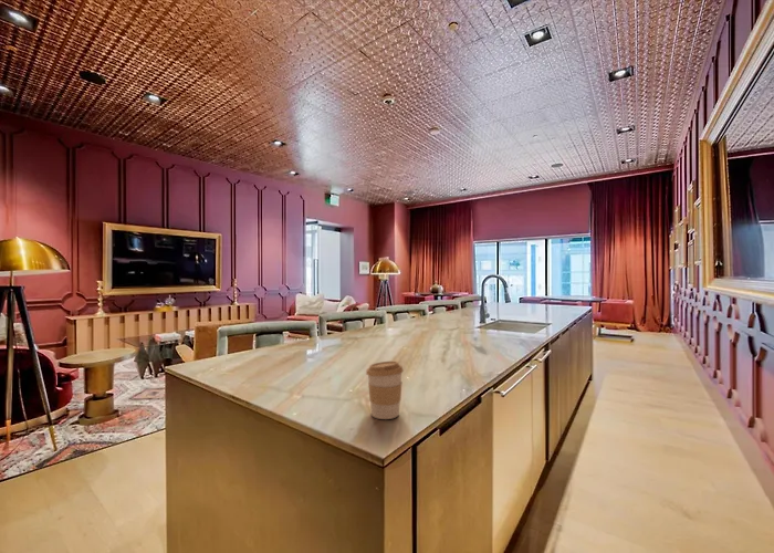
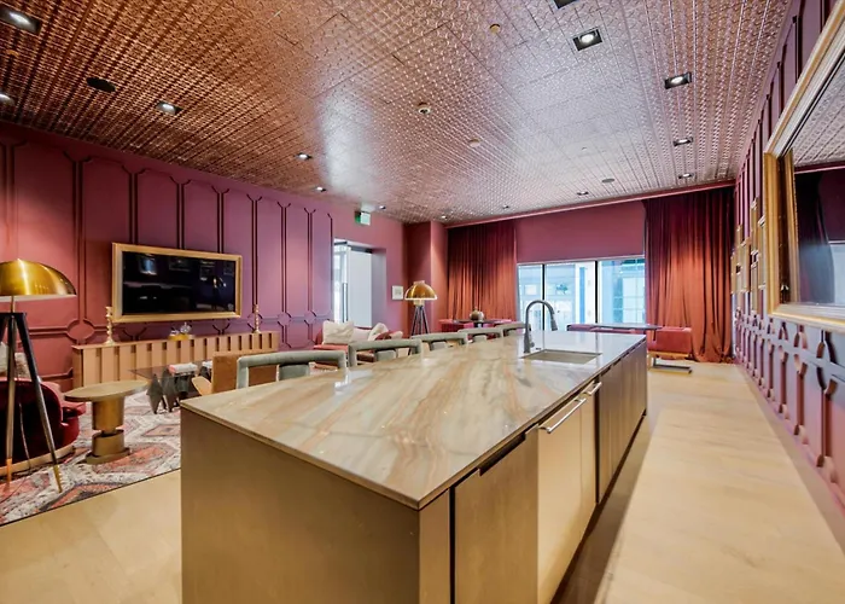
- coffee cup [365,361,405,420]
